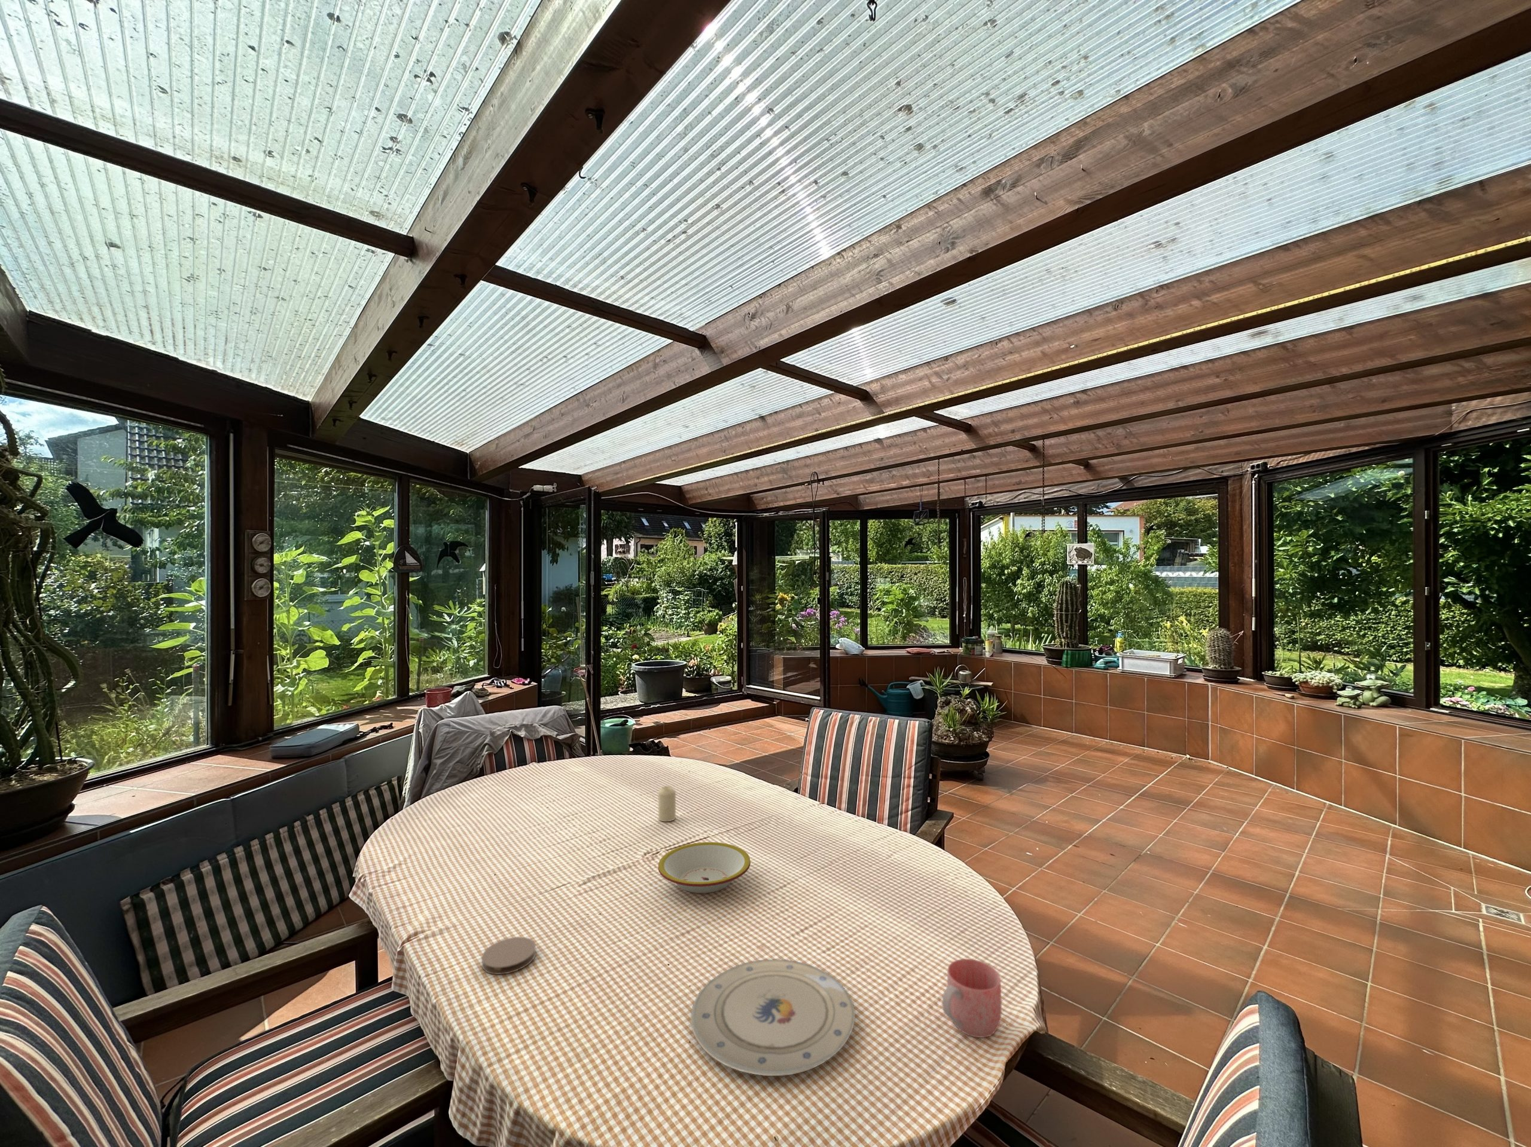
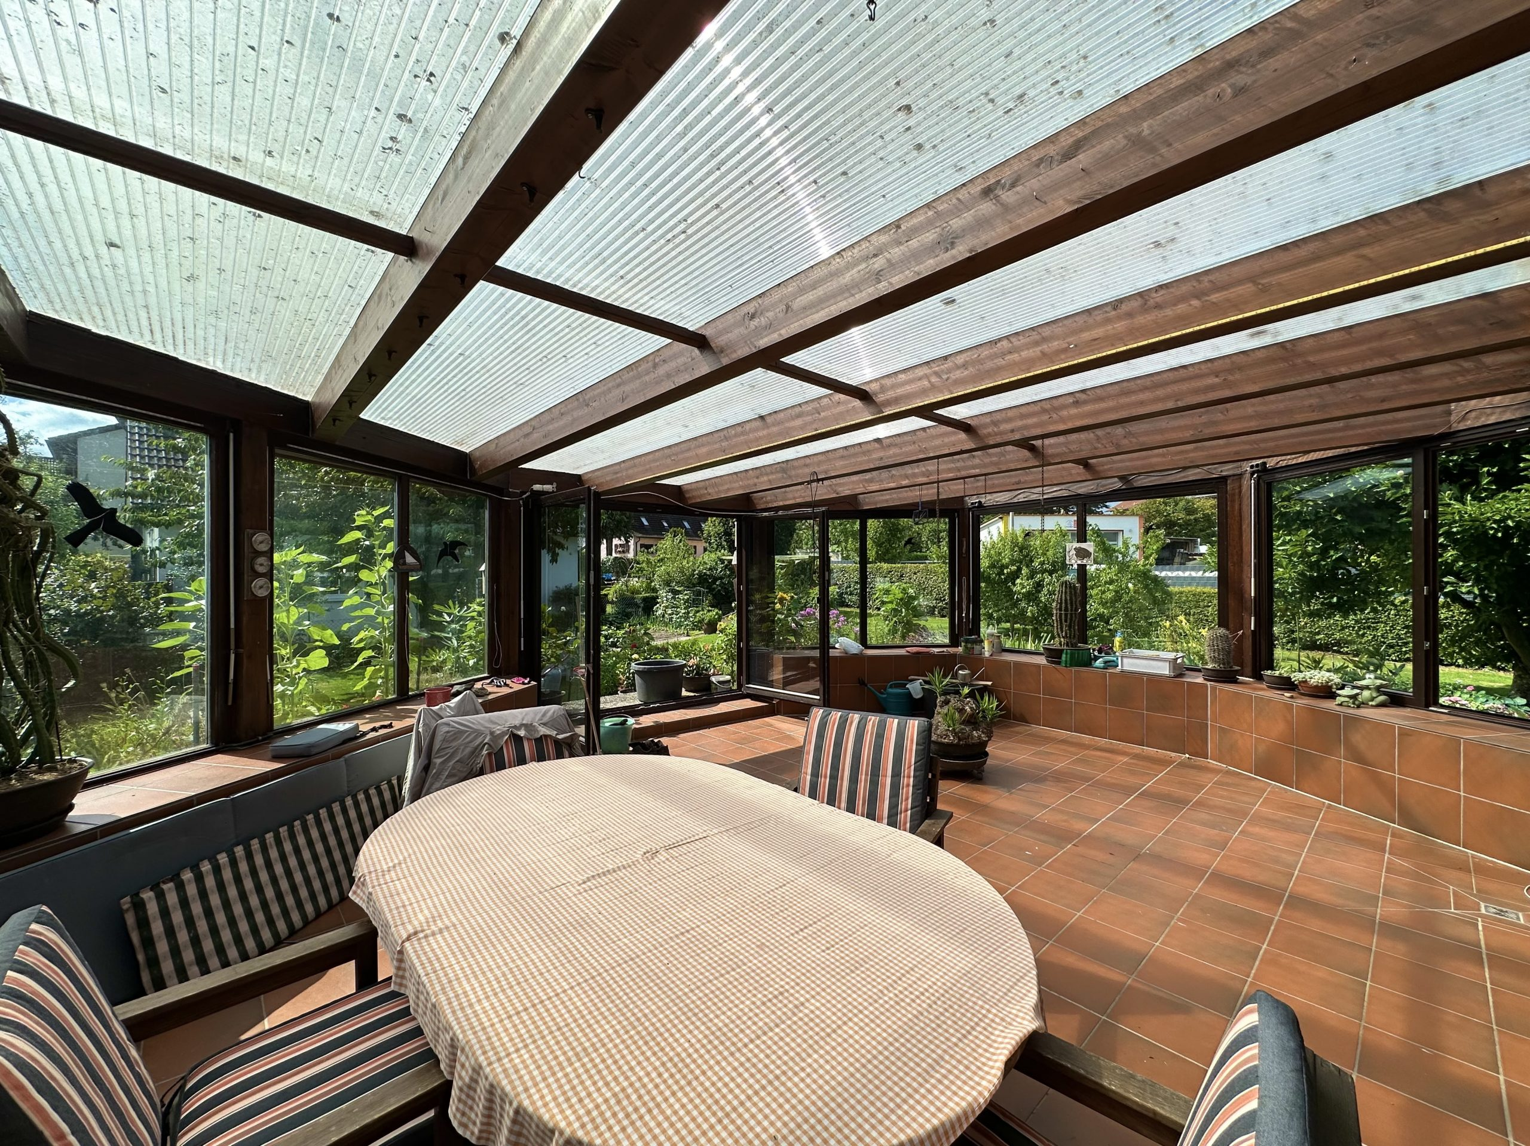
- mug [942,958,1002,1039]
- bowl [658,842,751,894]
- candle [657,786,676,822]
- plate [690,959,855,1076]
- coaster [481,936,536,975]
